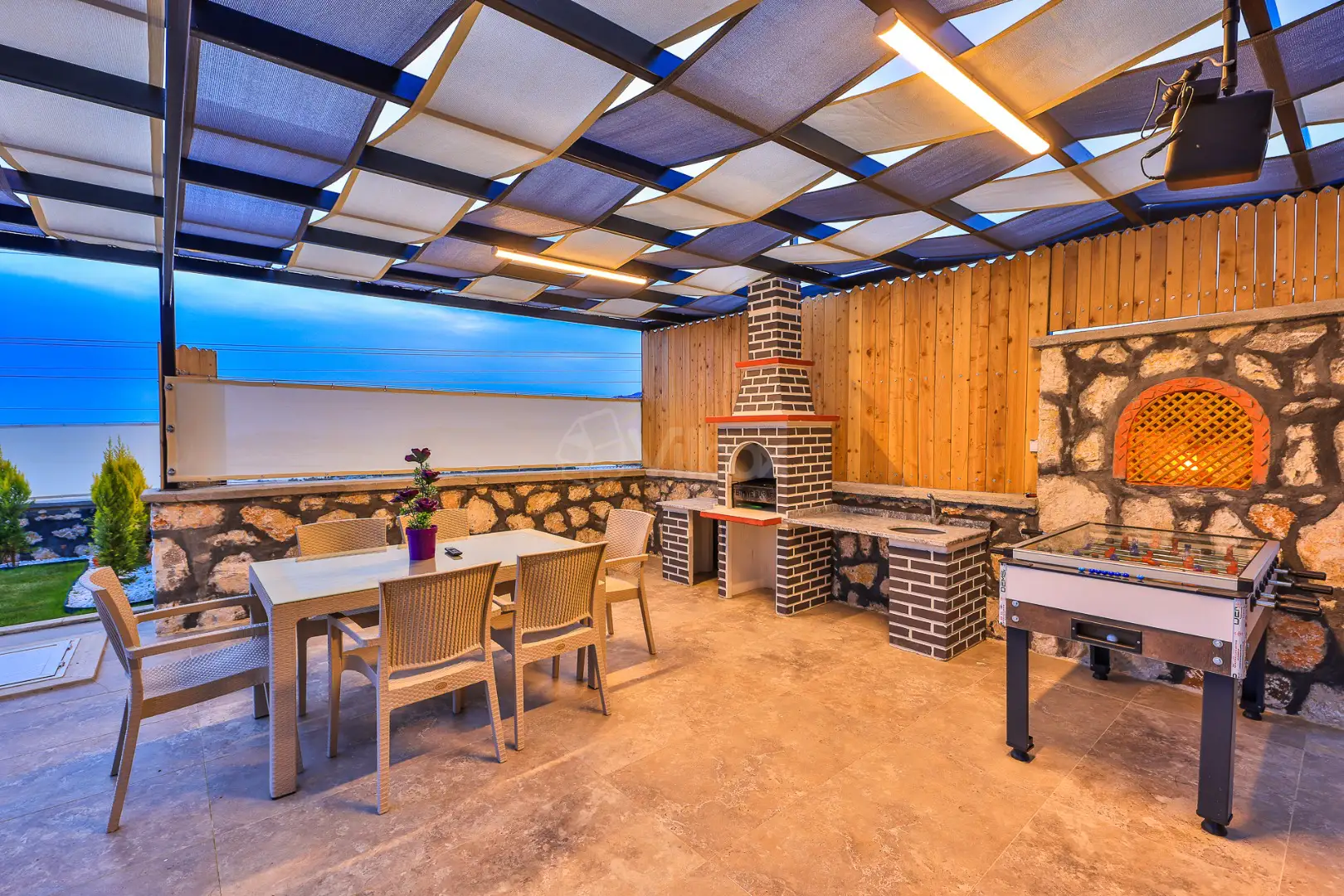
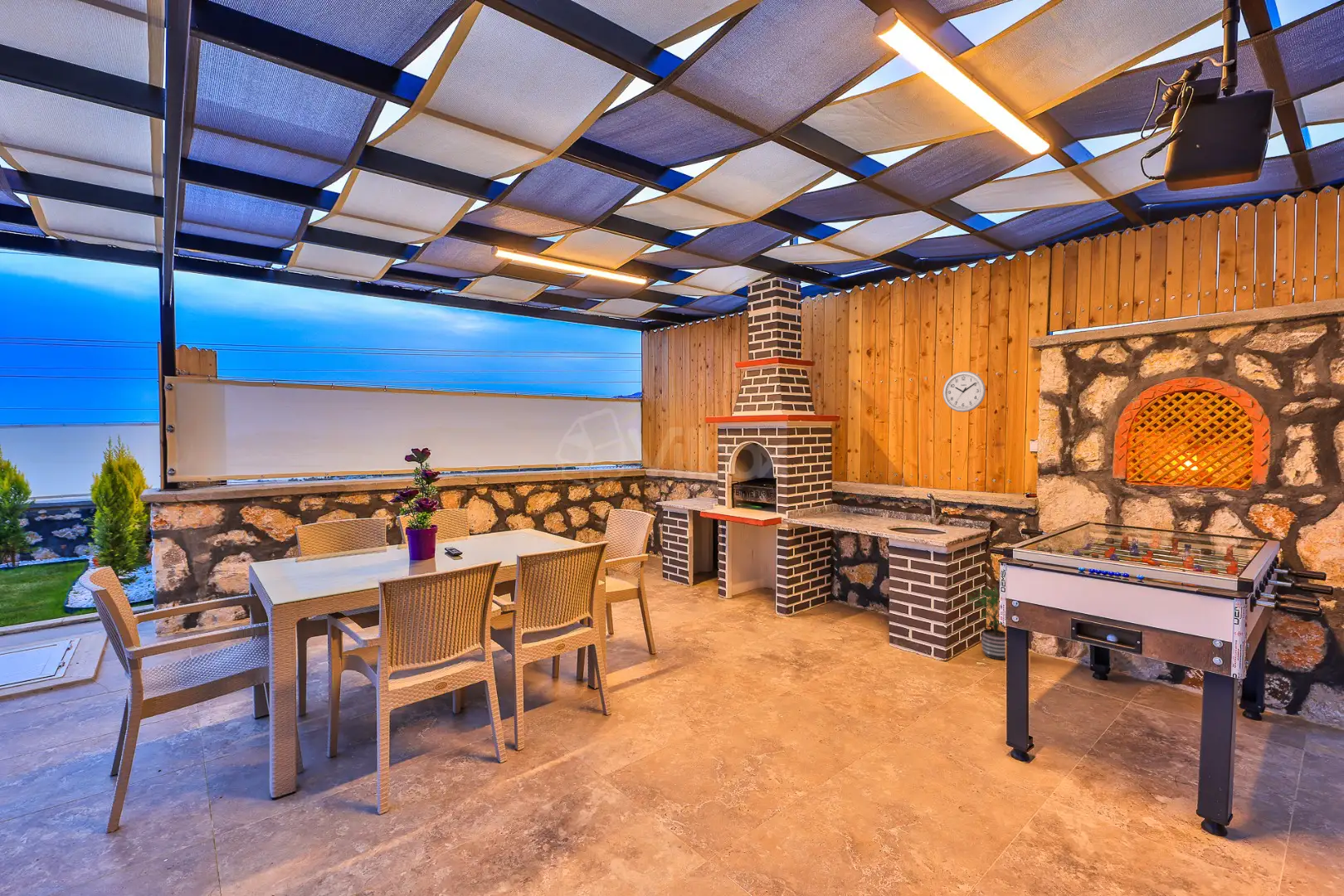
+ wall clock [942,371,986,413]
+ potted plant [966,586,1006,660]
